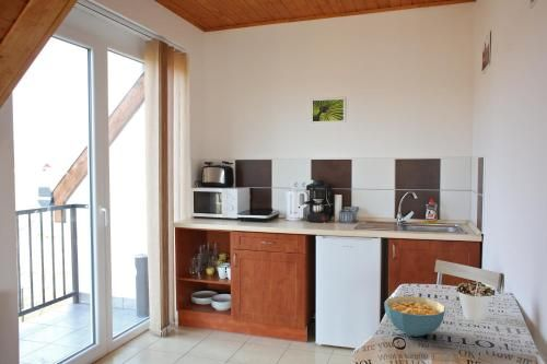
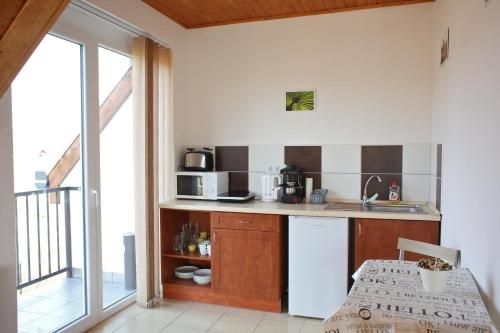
- cereal bowl [383,295,446,338]
